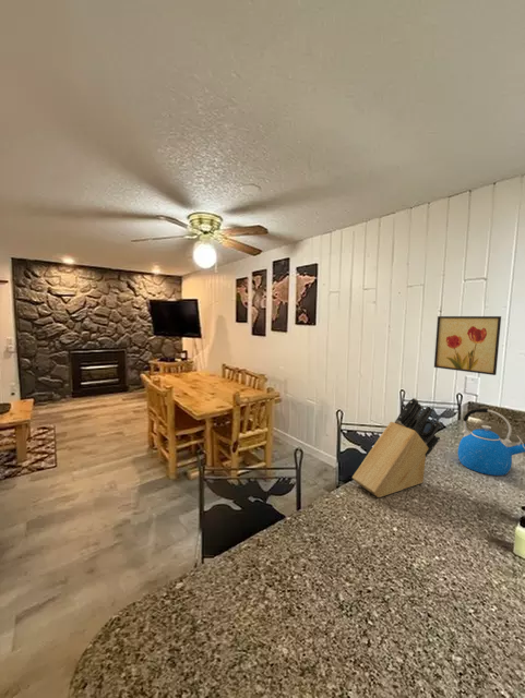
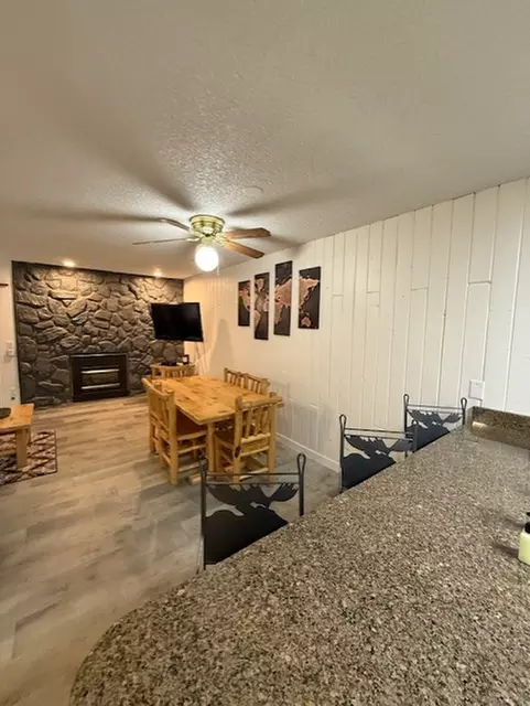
- knife block [351,397,442,498]
- kettle [457,407,525,477]
- wall art [433,315,502,376]
